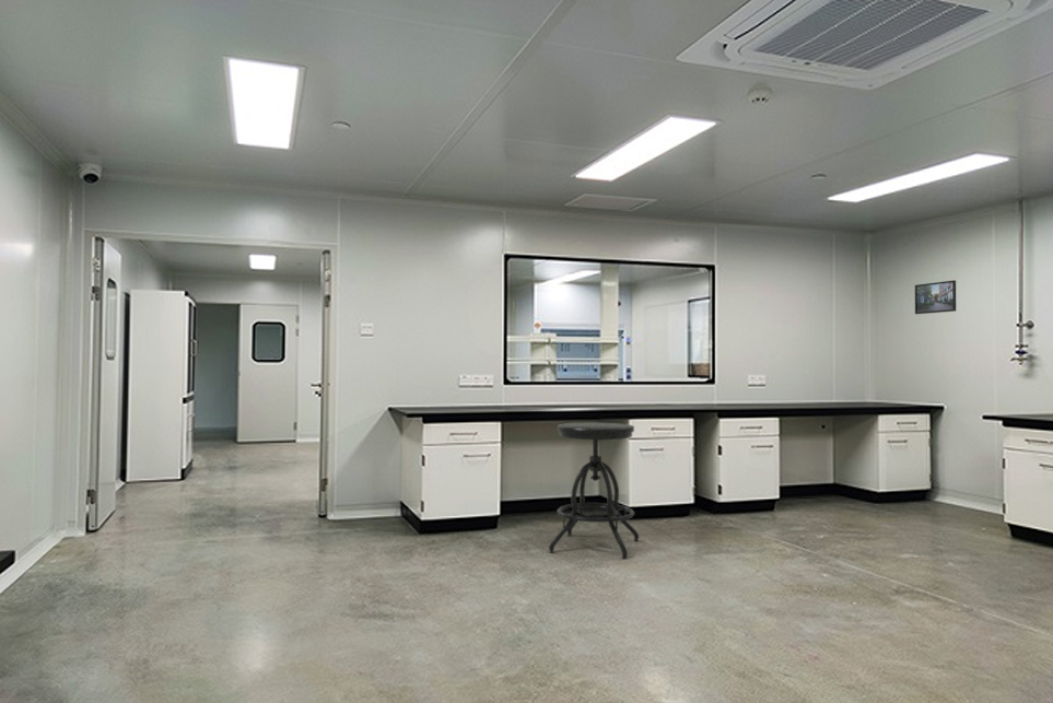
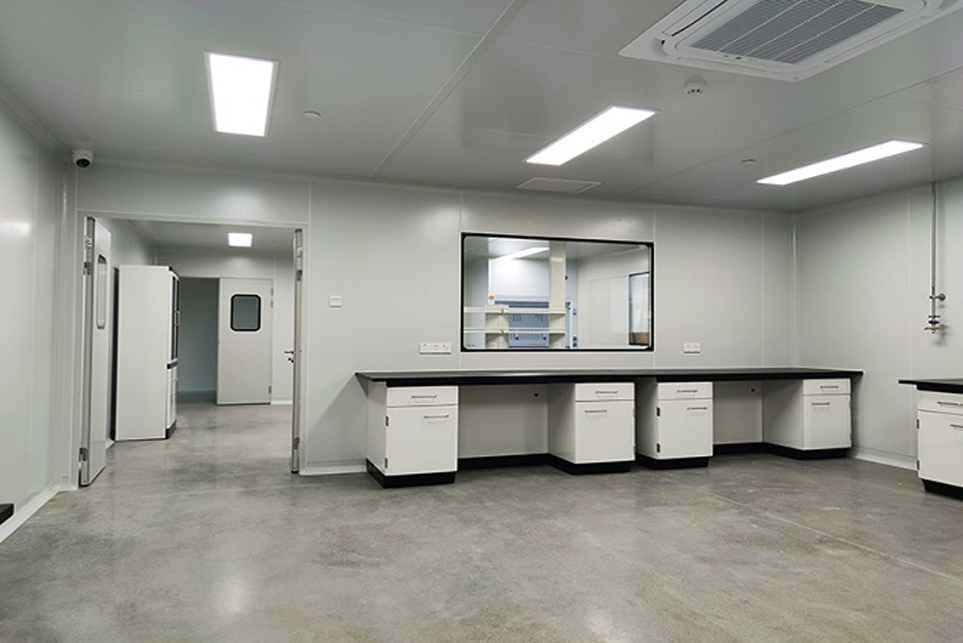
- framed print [914,279,957,315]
- stool [548,421,640,560]
